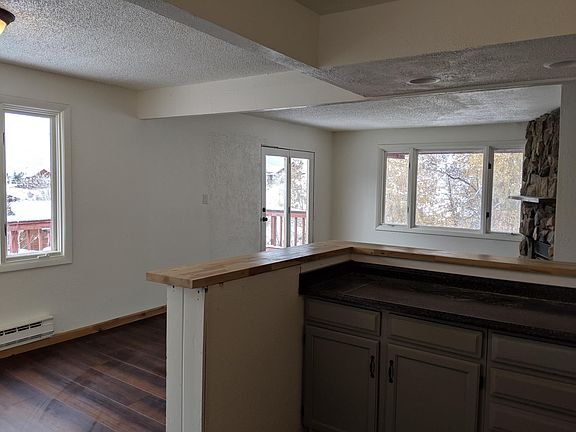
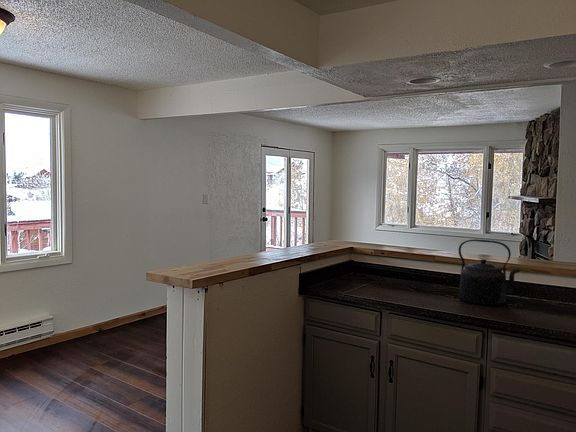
+ kettle [458,238,521,306]
